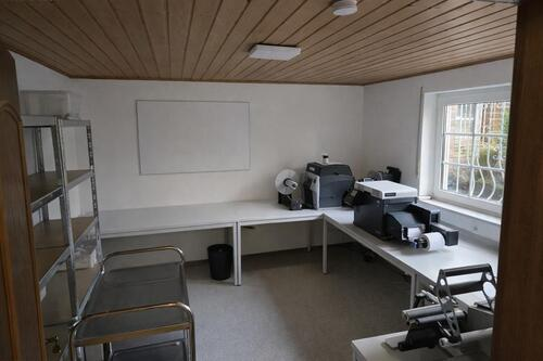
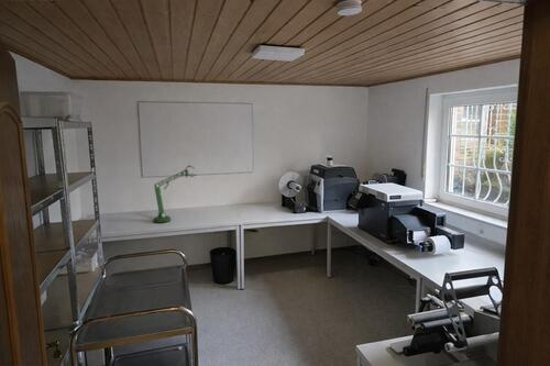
+ desk lamp [153,164,198,224]
